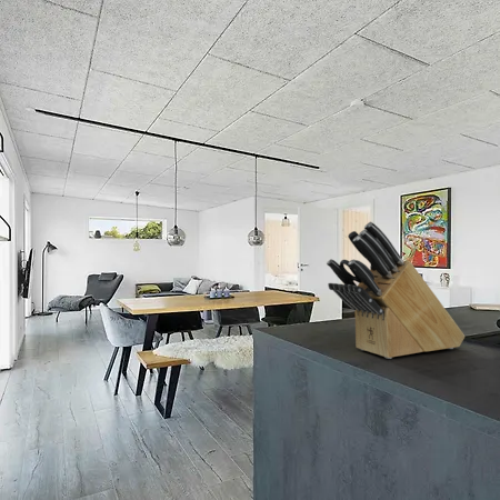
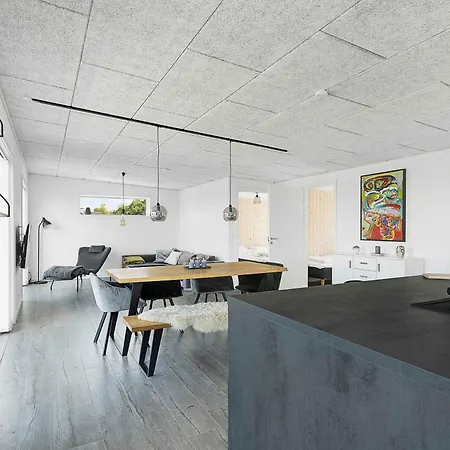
- knife block [326,221,466,360]
